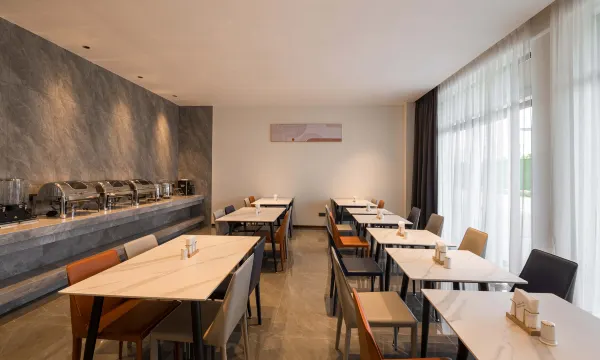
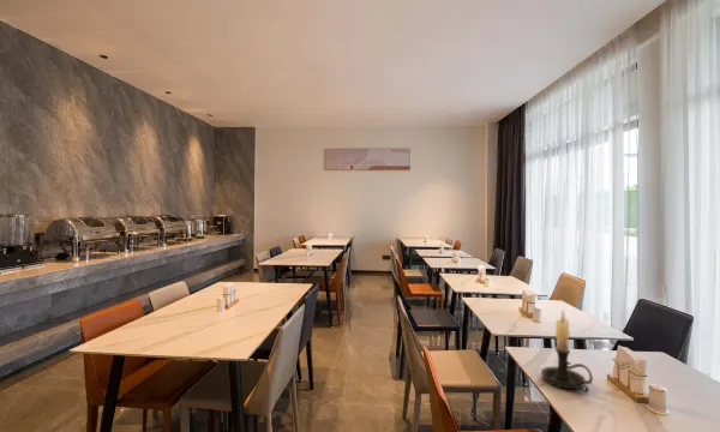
+ candle holder [540,308,594,394]
